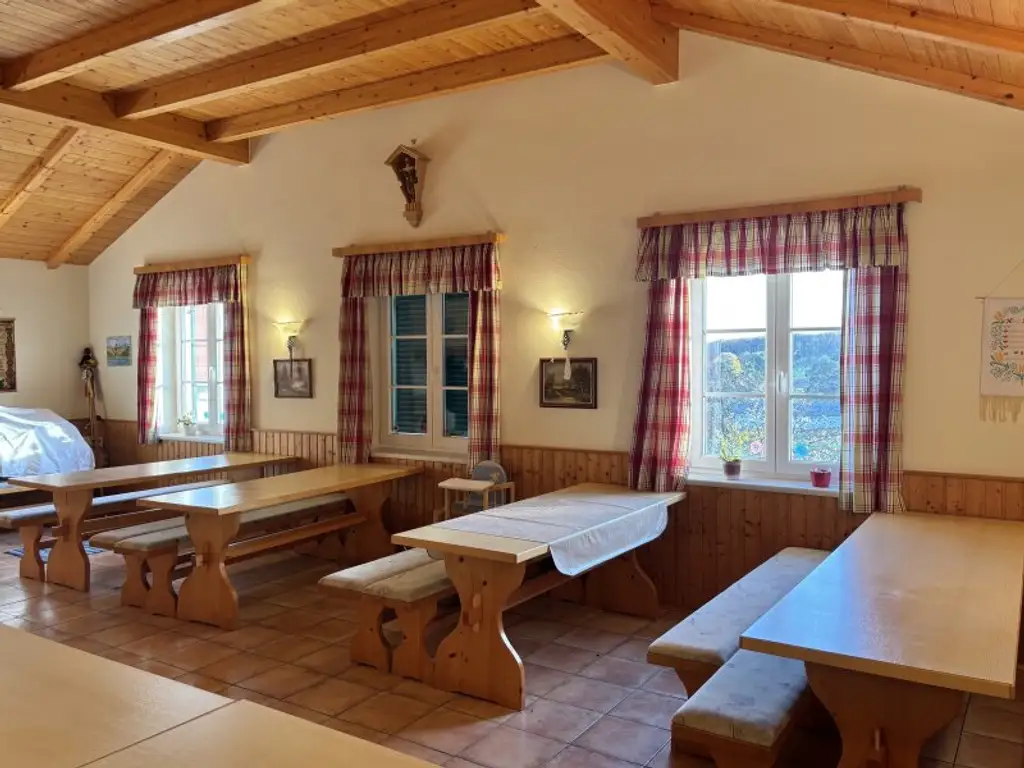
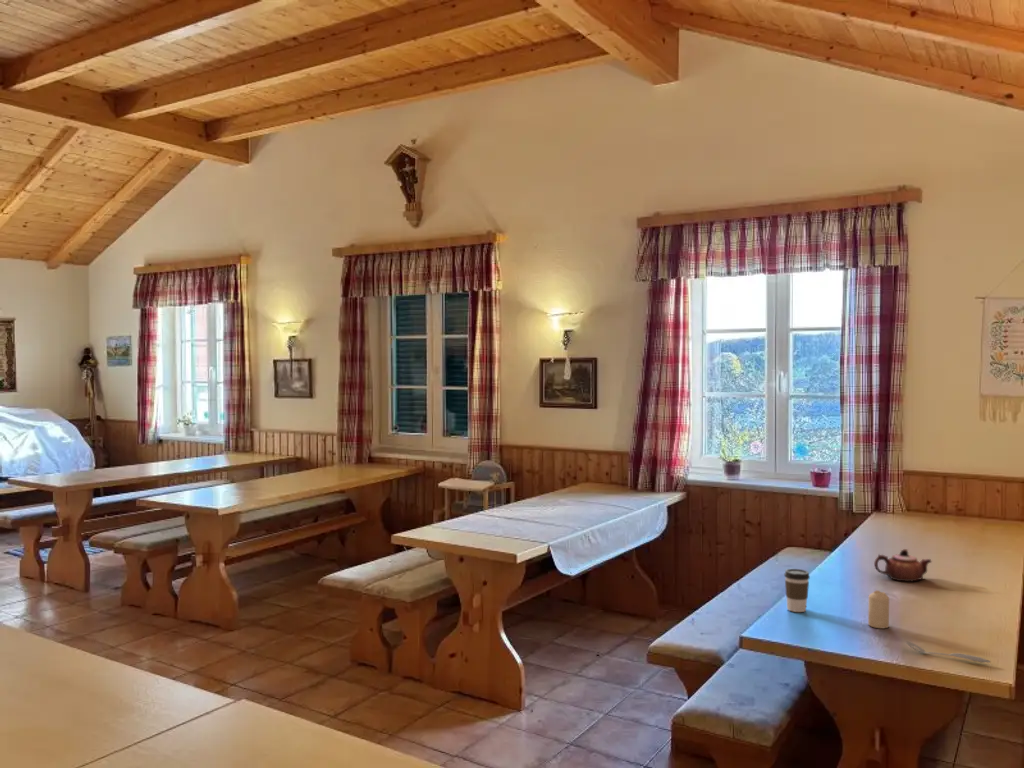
+ teapot [873,548,933,582]
+ coffee cup [783,568,811,613]
+ candle [867,589,890,629]
+ spoon [904,640,991,664]
